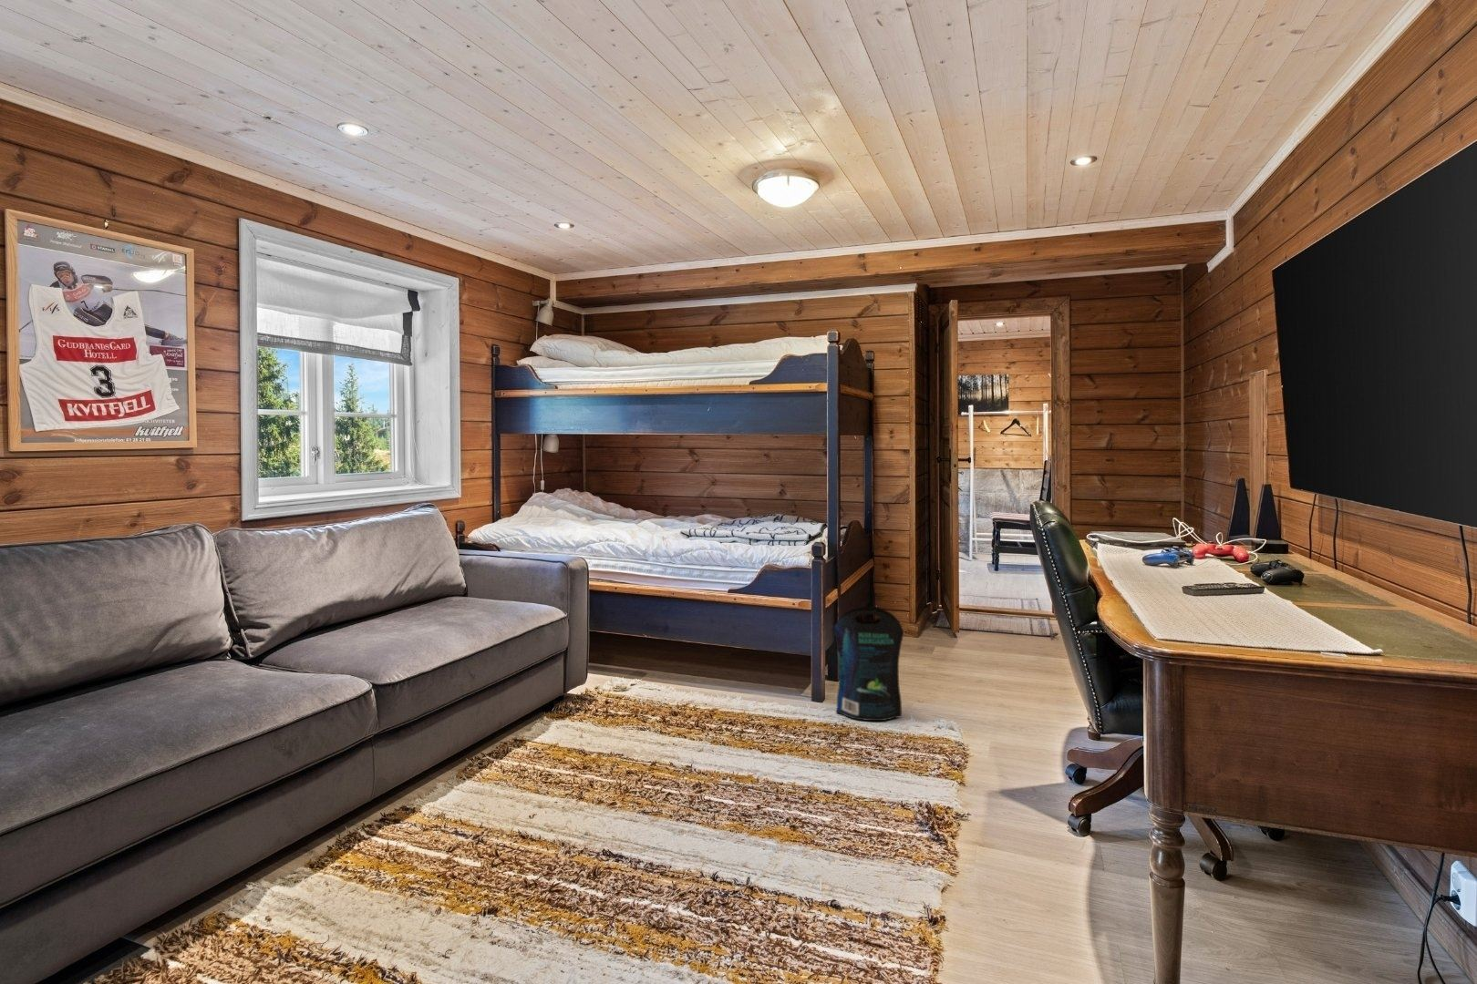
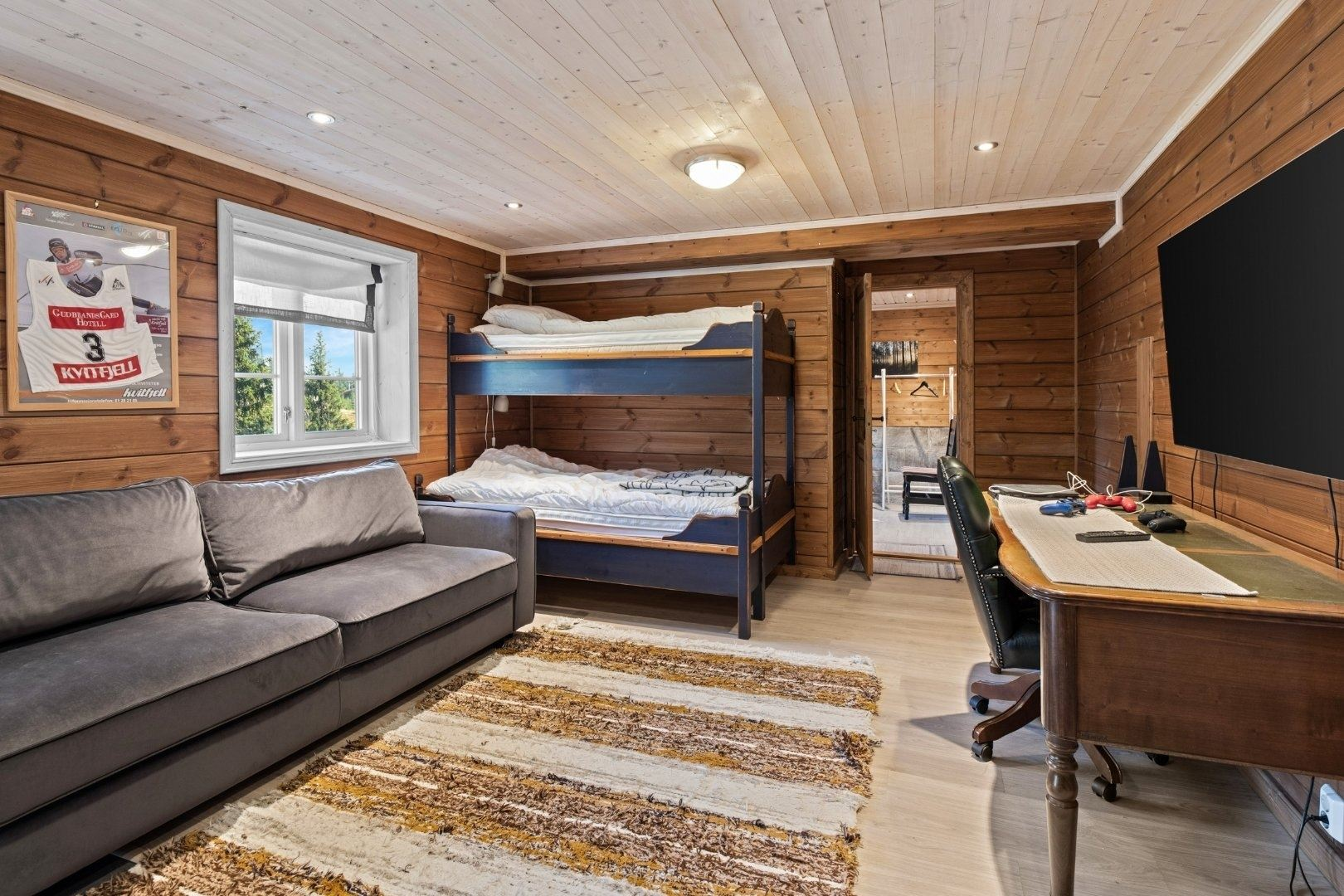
- pouch [833,606,904,722]
